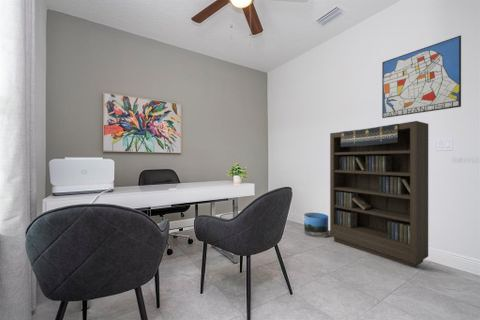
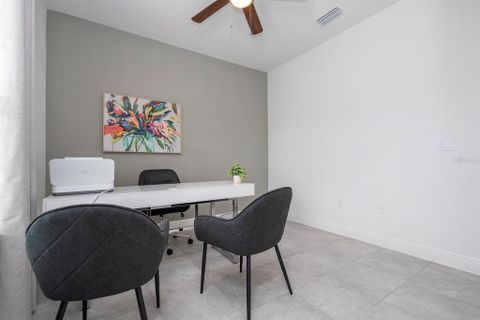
- wall art [381,34,462,119]
- trash can [303,212,330,239]
- bookcase [329,120,429,269]
